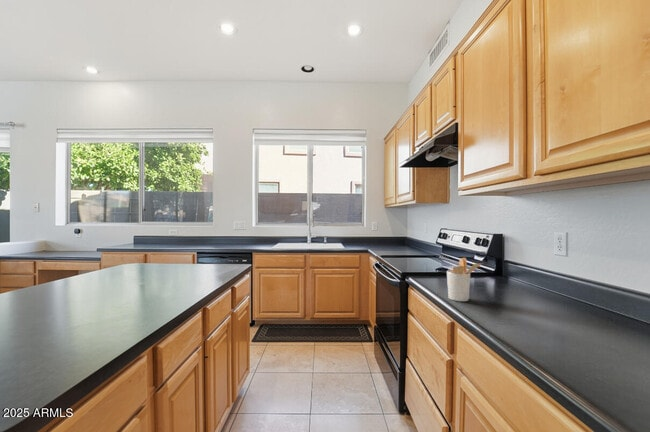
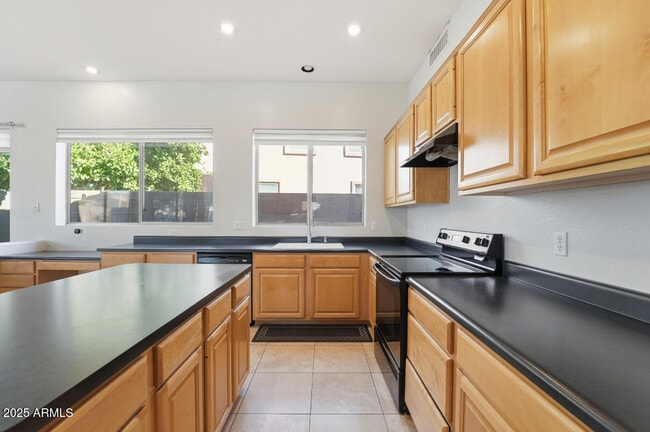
- utensil holder [446,257,484,302]
